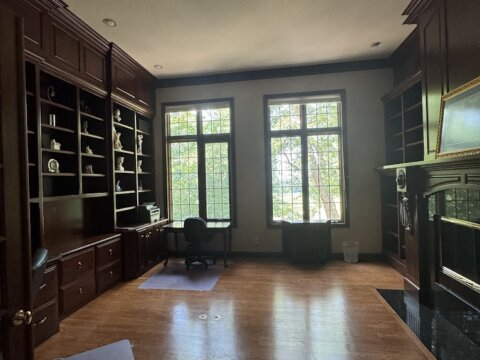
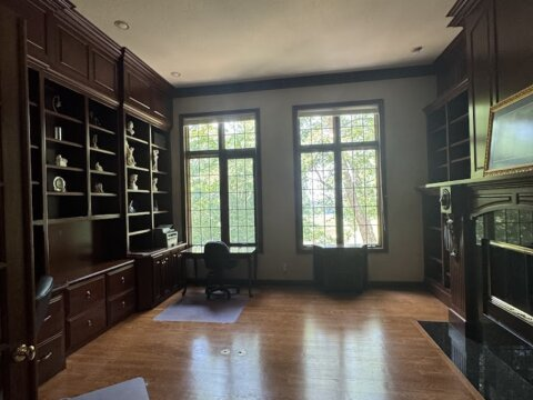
- wastebasket [342,240,360,264]
